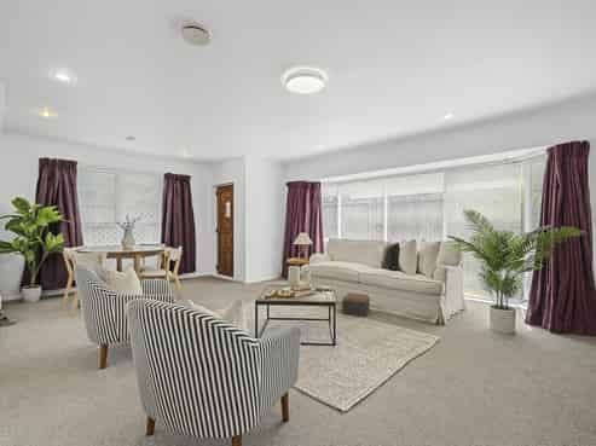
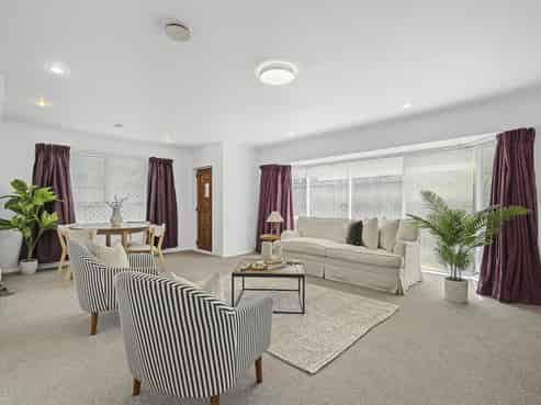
- footstool [341,292,371,318]
